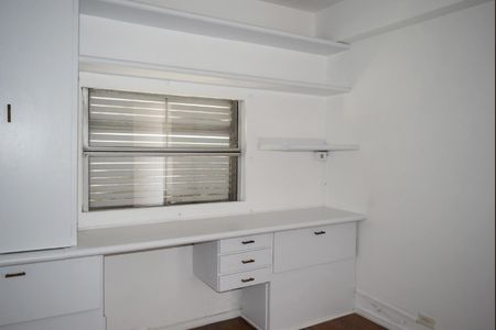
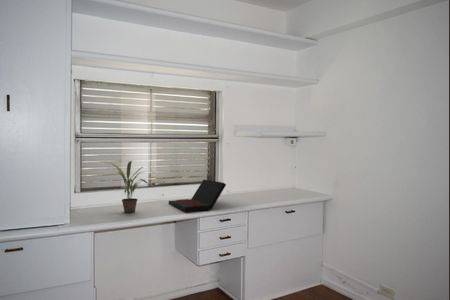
+ potted plant [105,160,149,214]
+ laptop [168,179,227,212]
